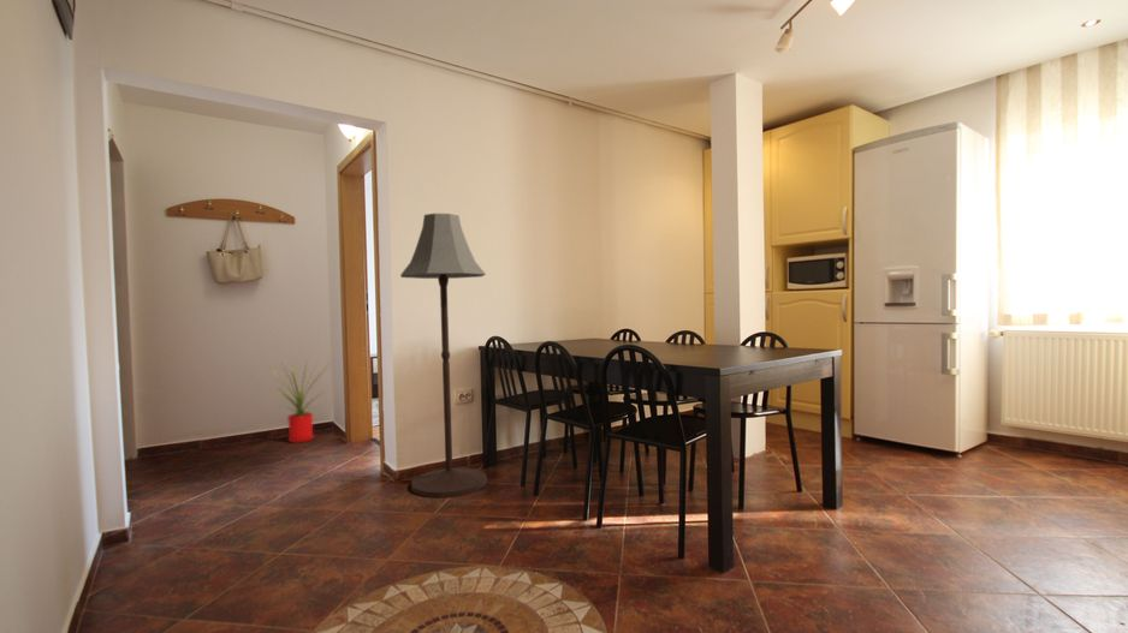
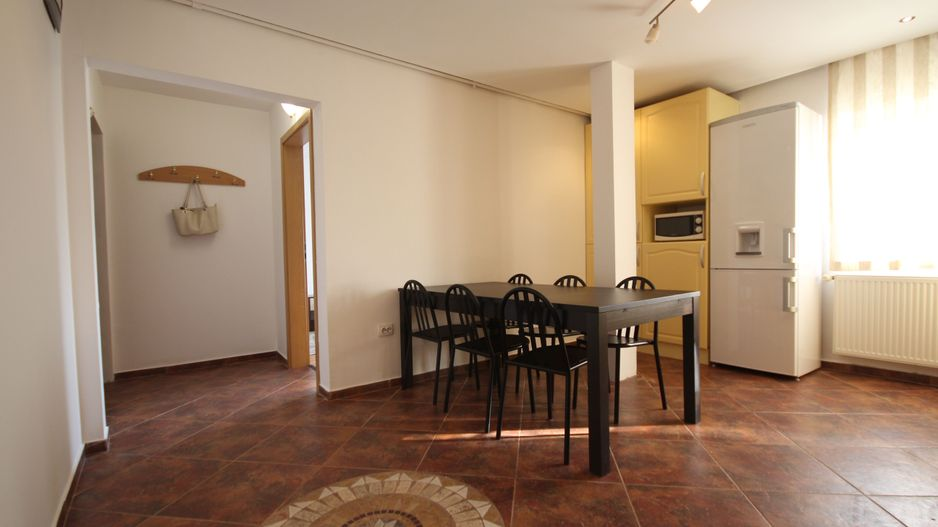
- floor lamp [399,213,488,498]
- house plant [266,357,334,444]
